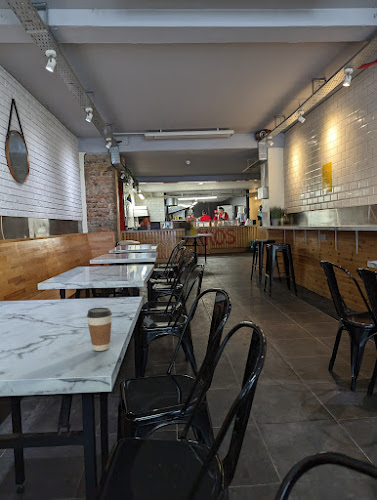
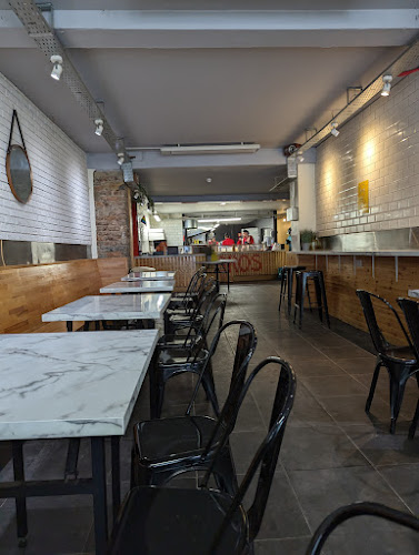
- coffee cup [86,307,113,352]
